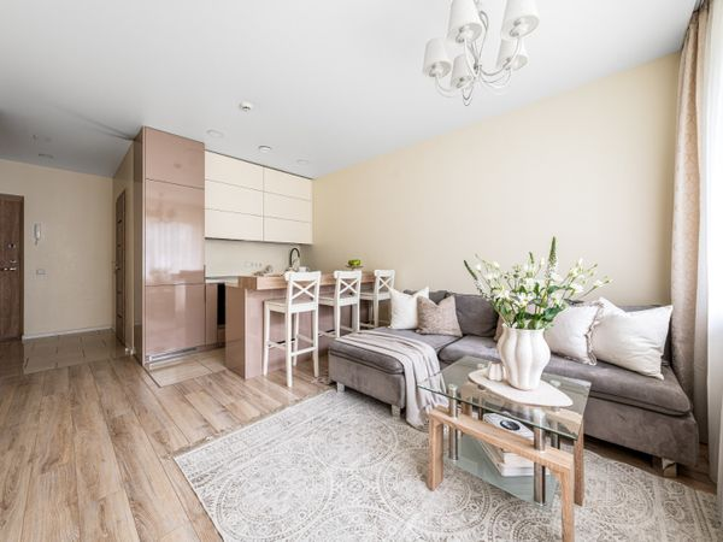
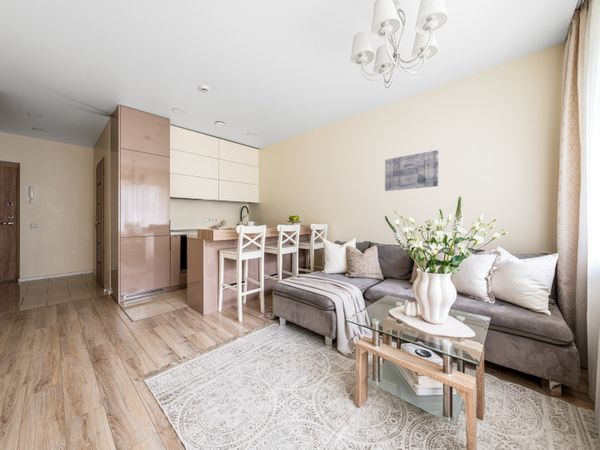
+ wall art [384,149,439,192]
